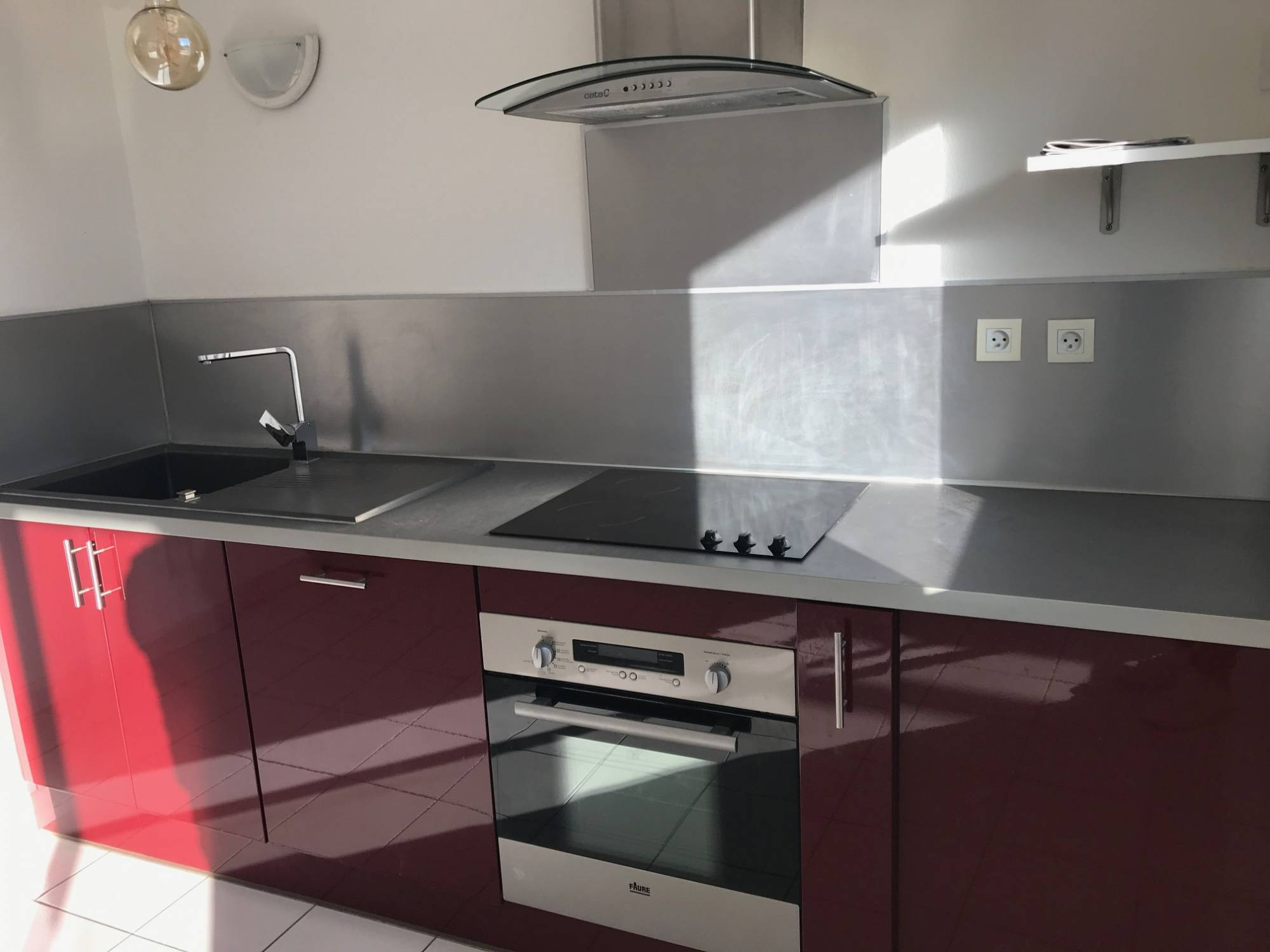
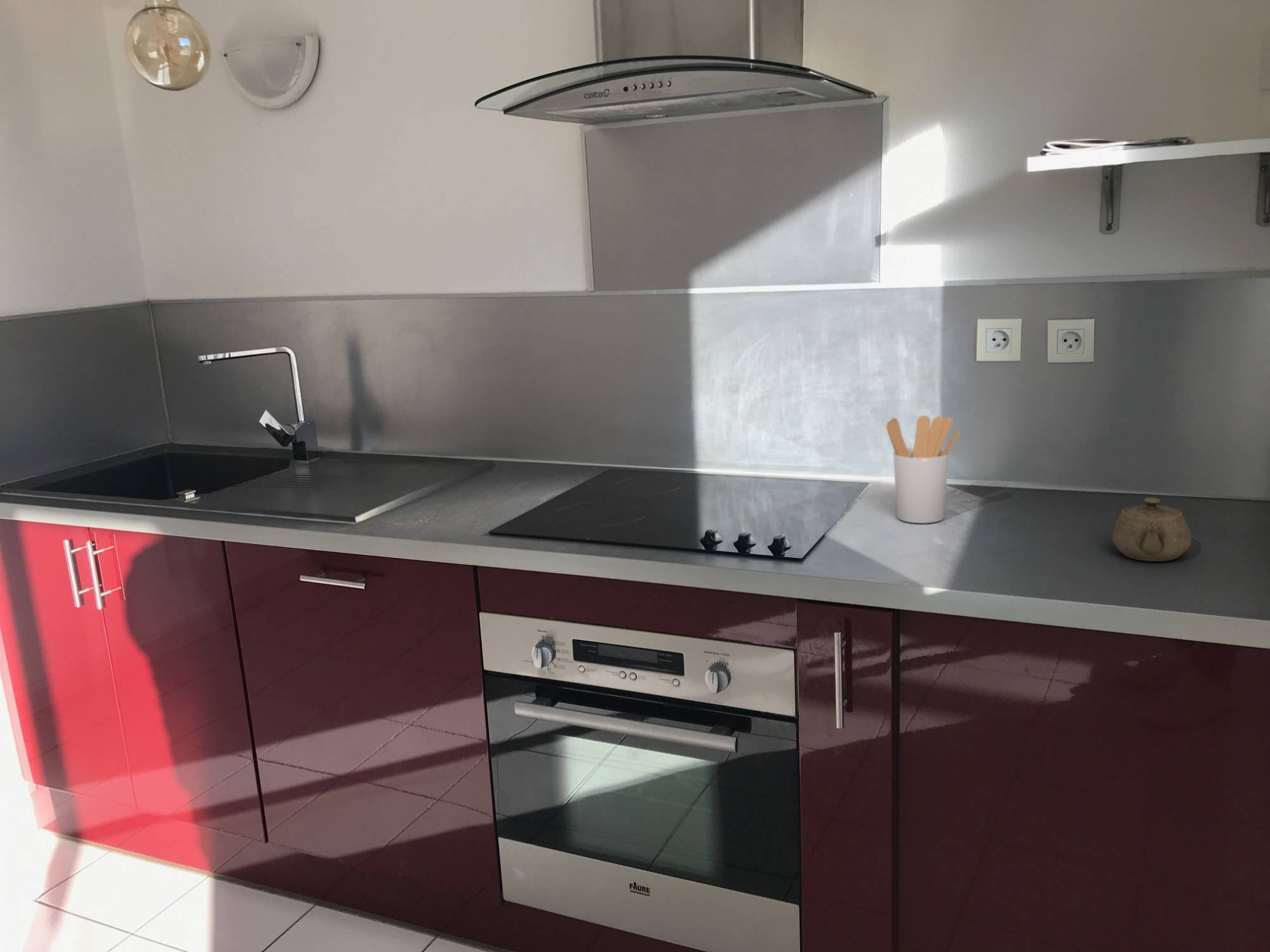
+ teapot [1111,497,1192,562]
+ utensil holder [886,415,961,524]
